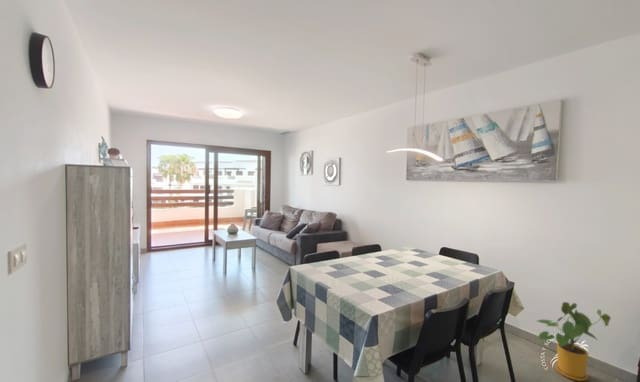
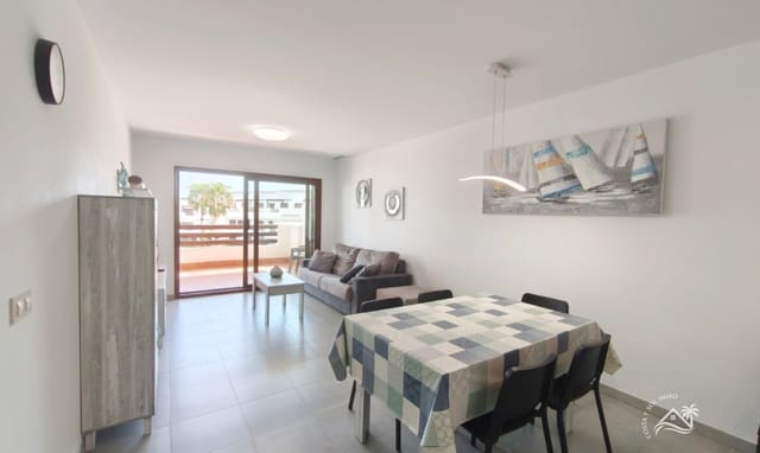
- house plant [536,301,612,382]
